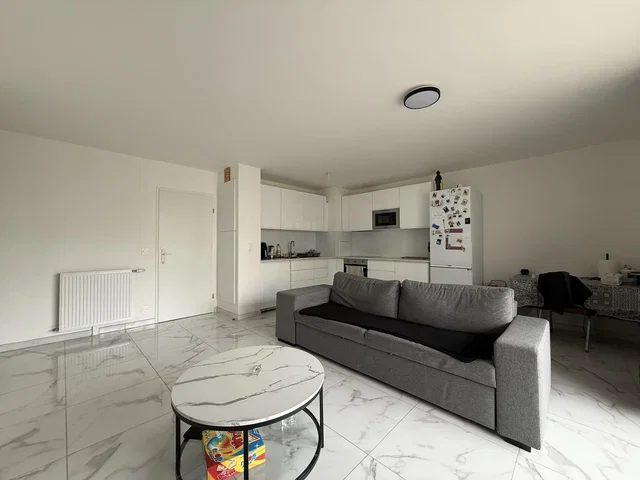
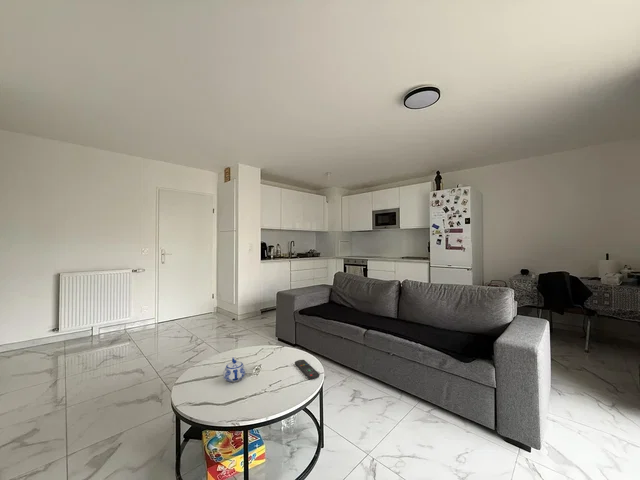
+ remote control [294,359,320,380]
+ teapot [222,356,247,383]
